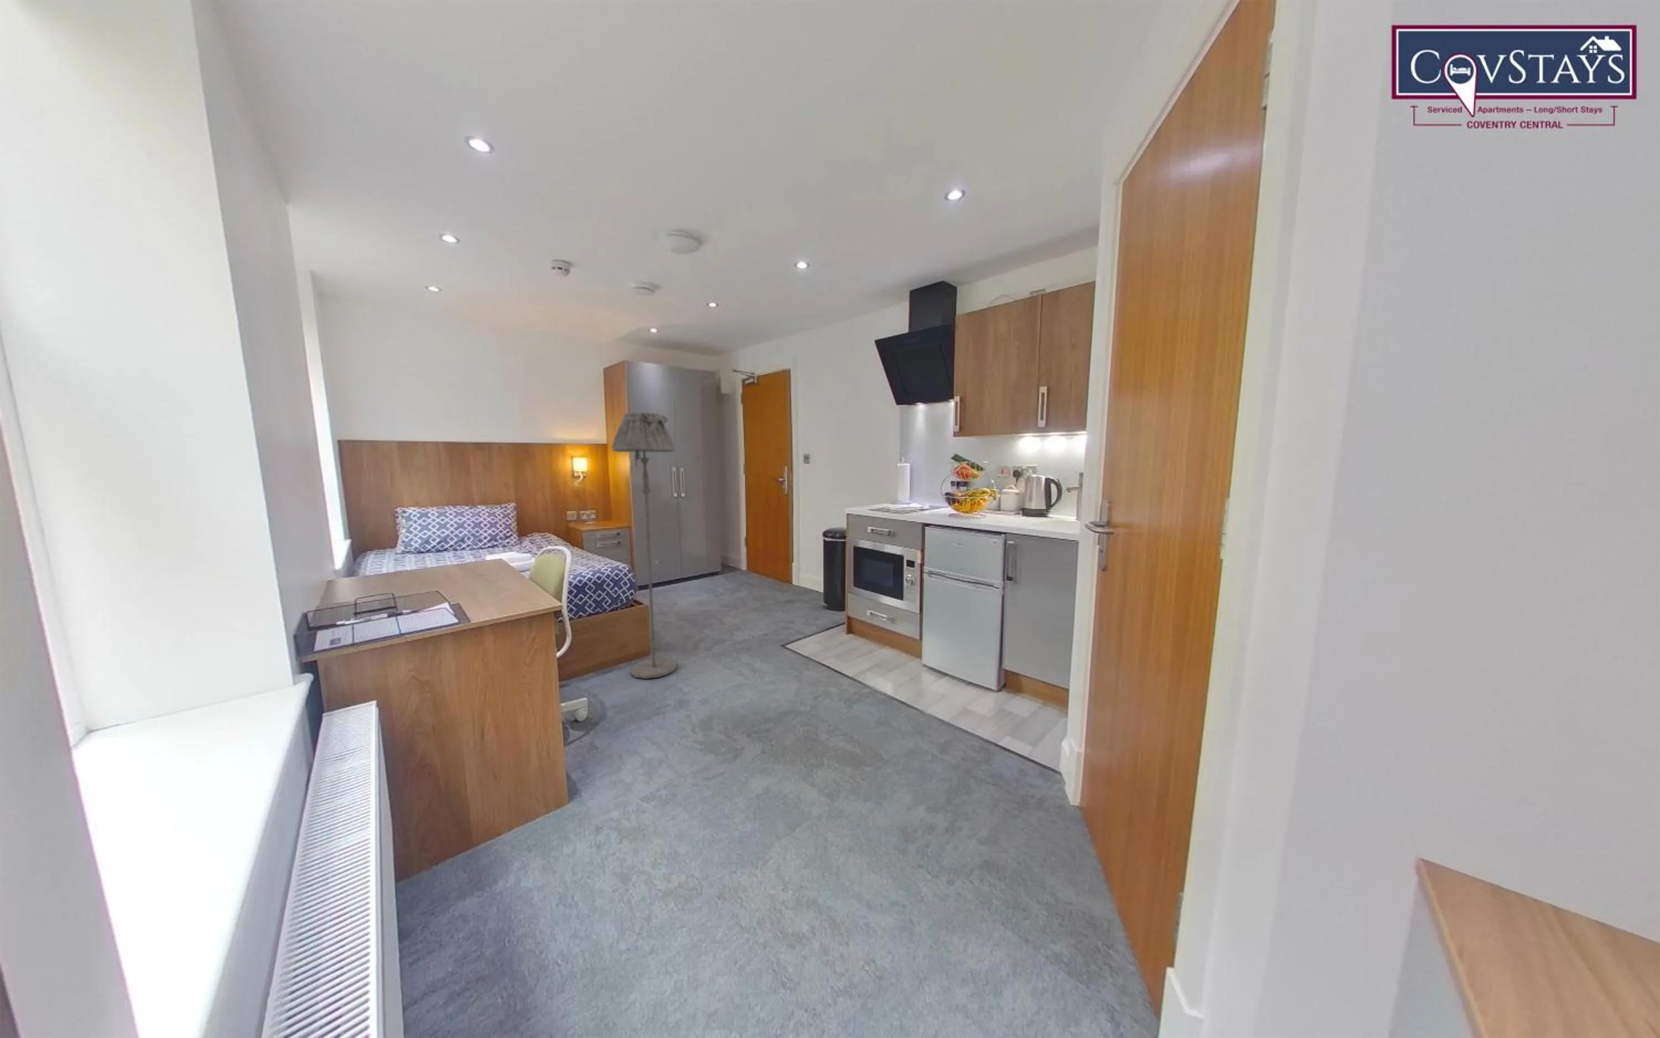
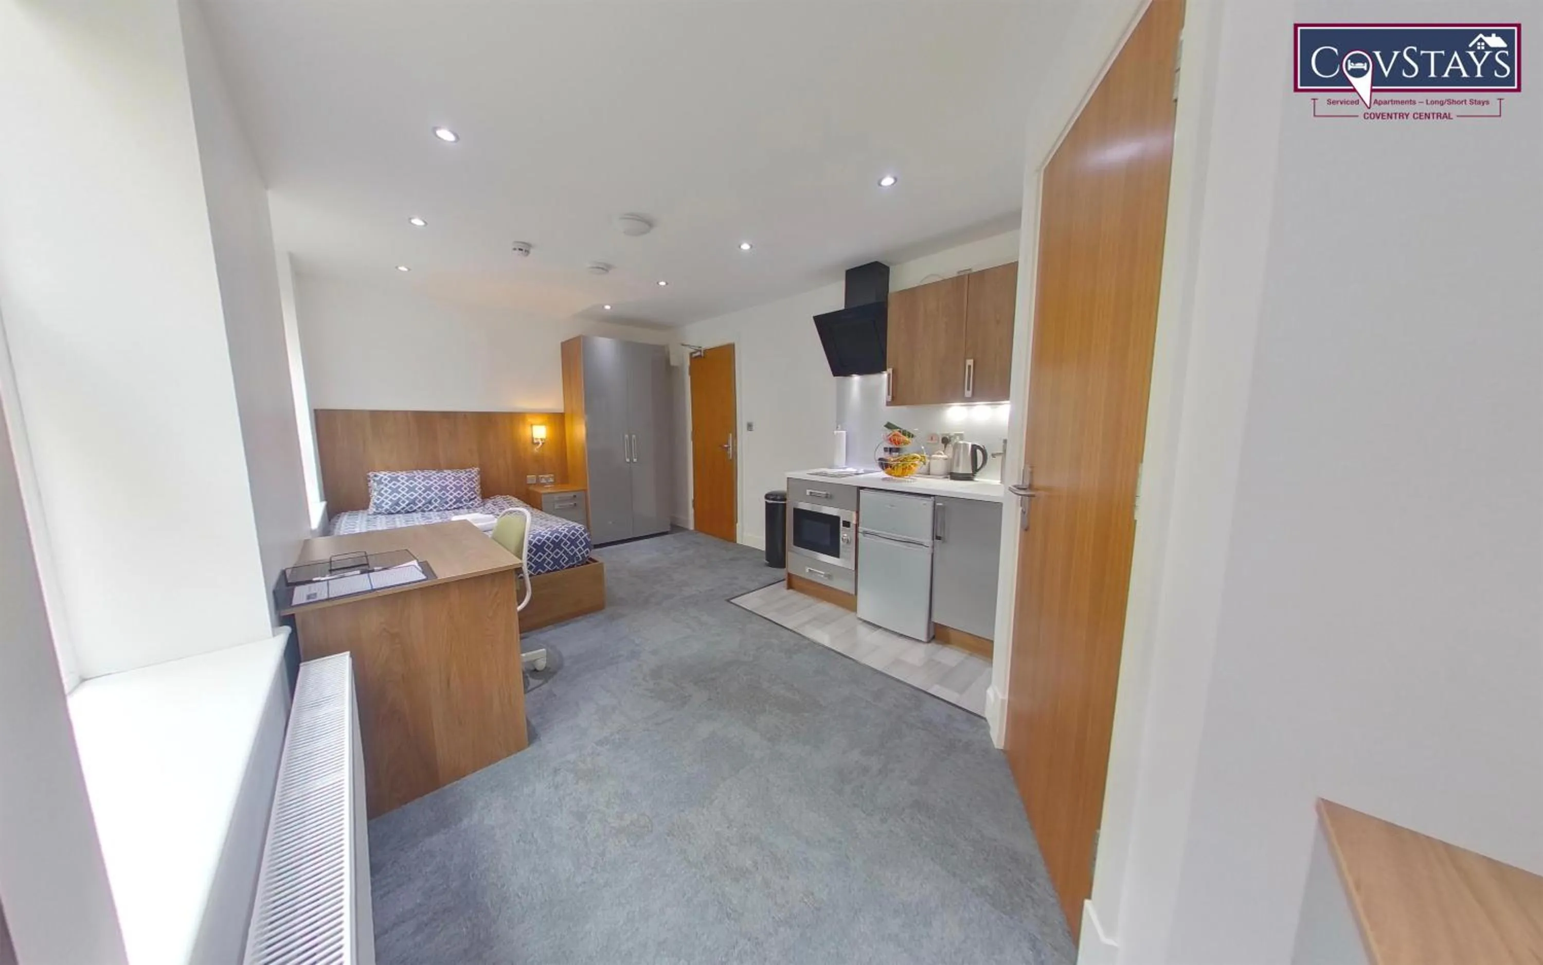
- floor lamp [611,411,677,679]
